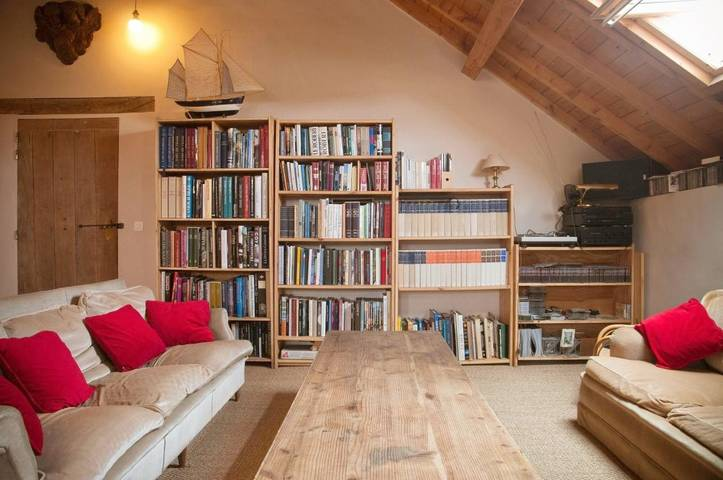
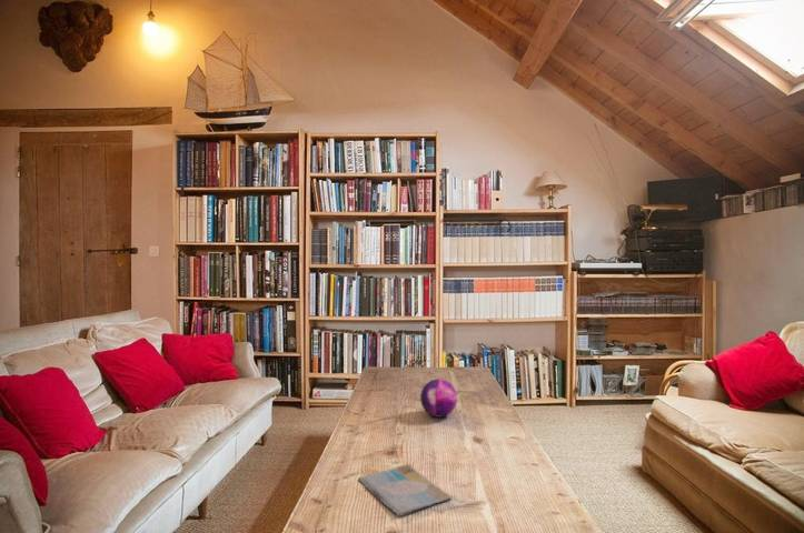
+ book [358,463,453,517]
+ decorative orb [419,379,458,419]
